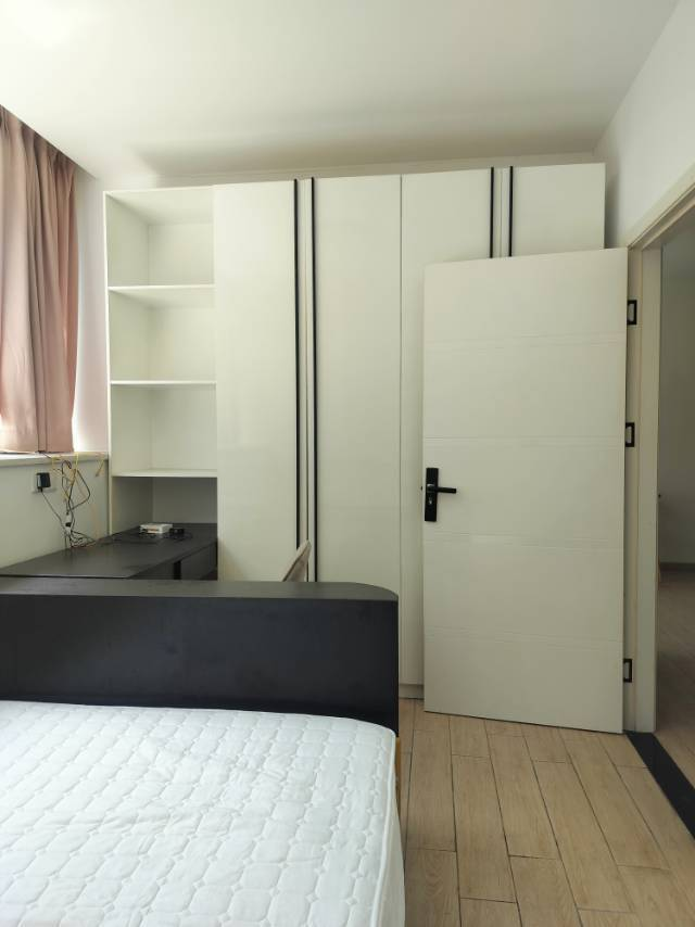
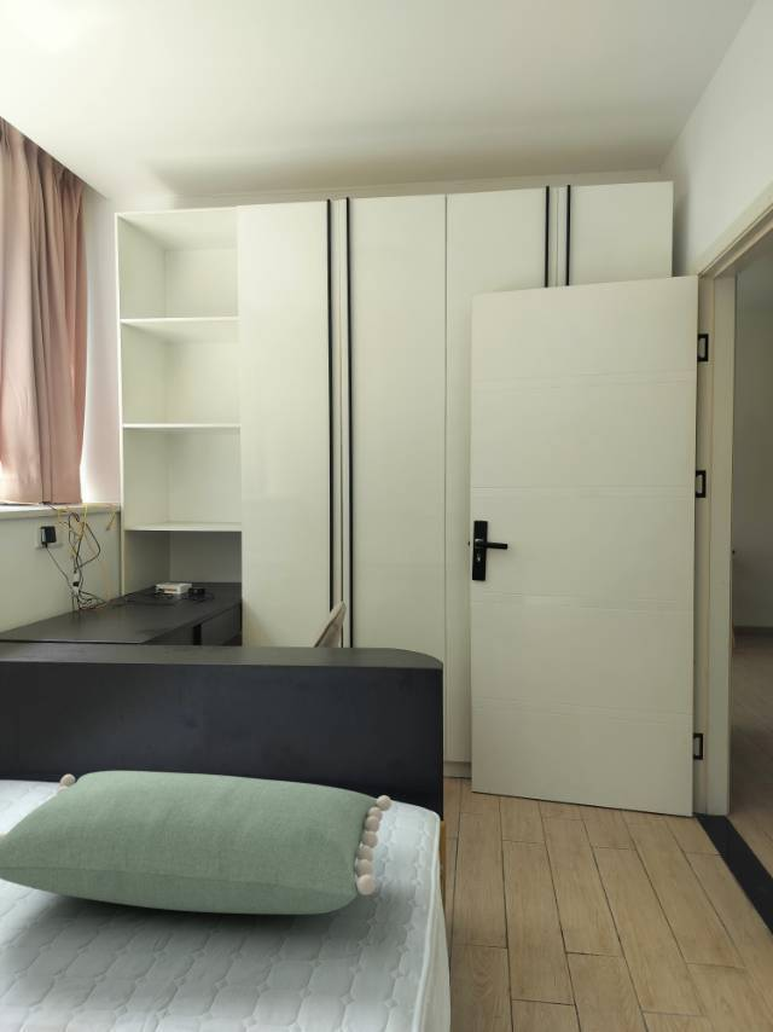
+ pillow [0,770,393,916]
